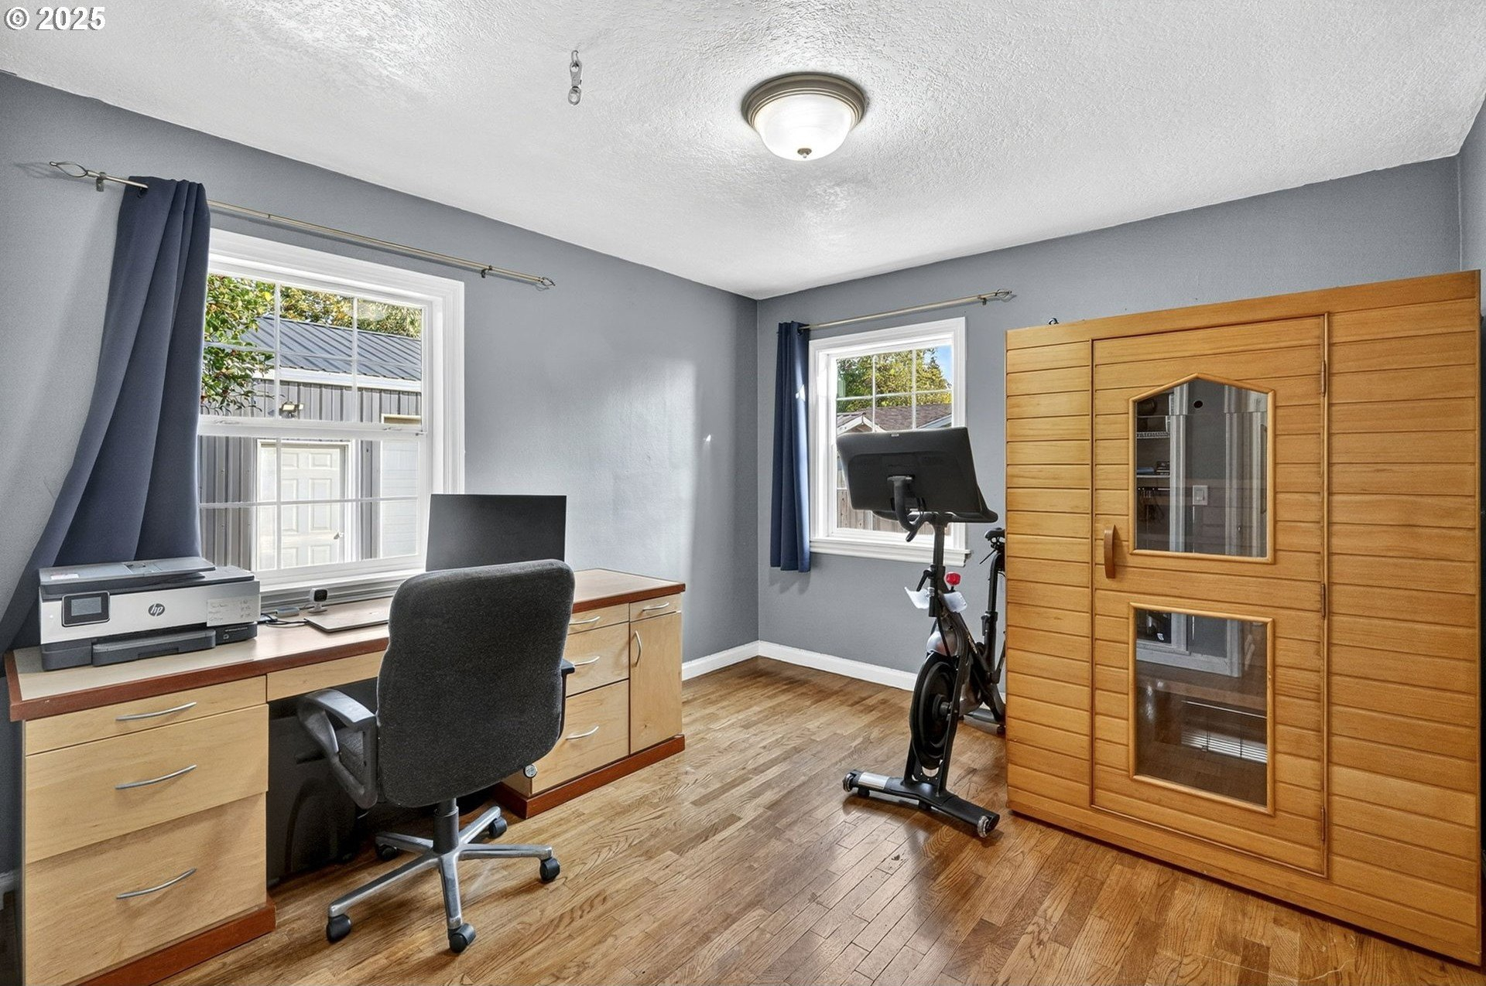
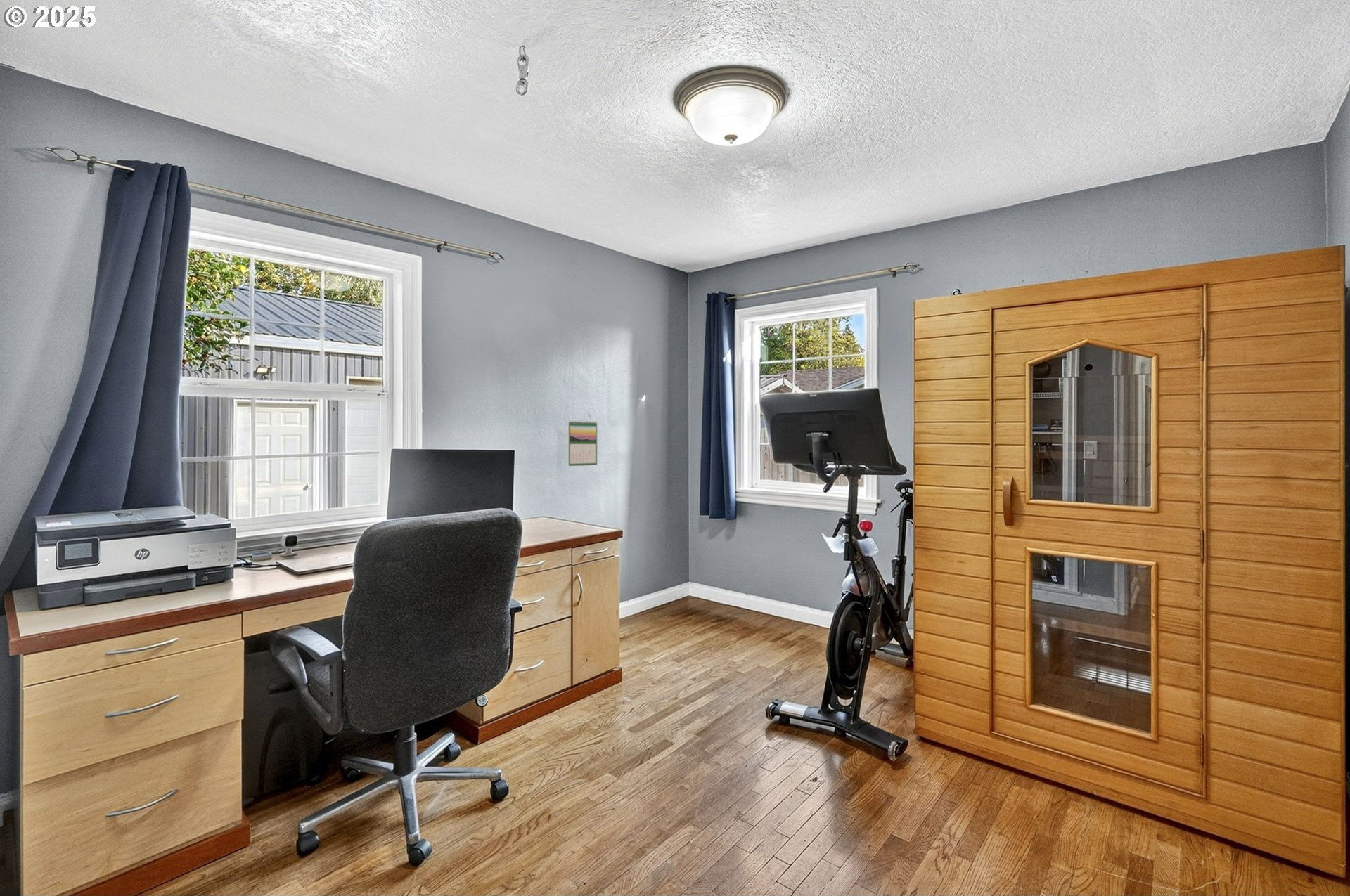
+ calendar [567,420,598,467]
